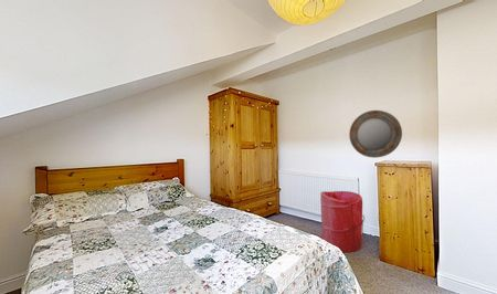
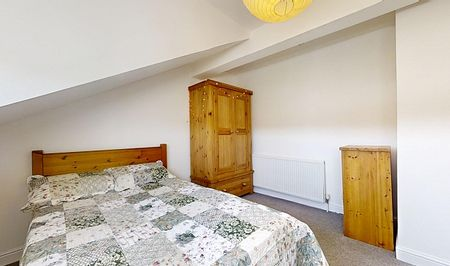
- home mirror [348,109,403,159]
- laundry hamper [319,190,363,253]
